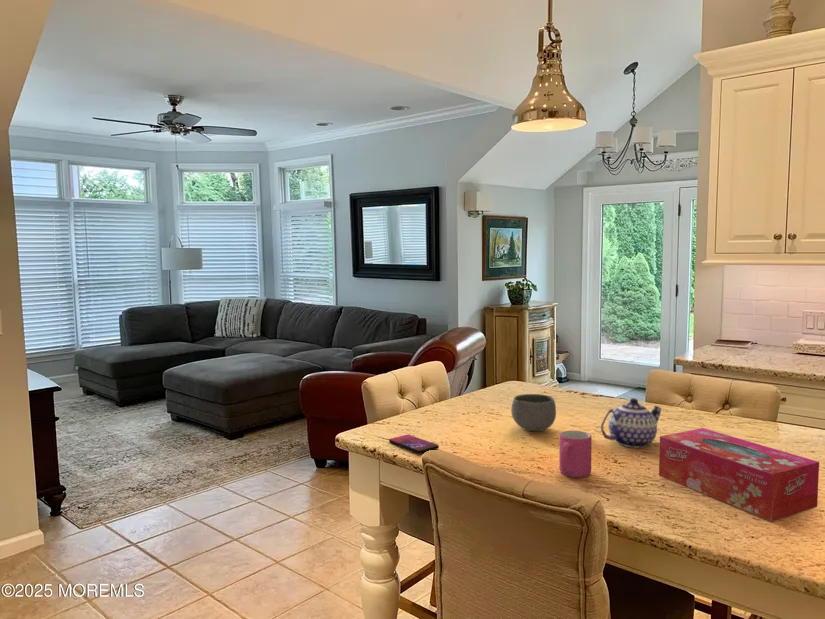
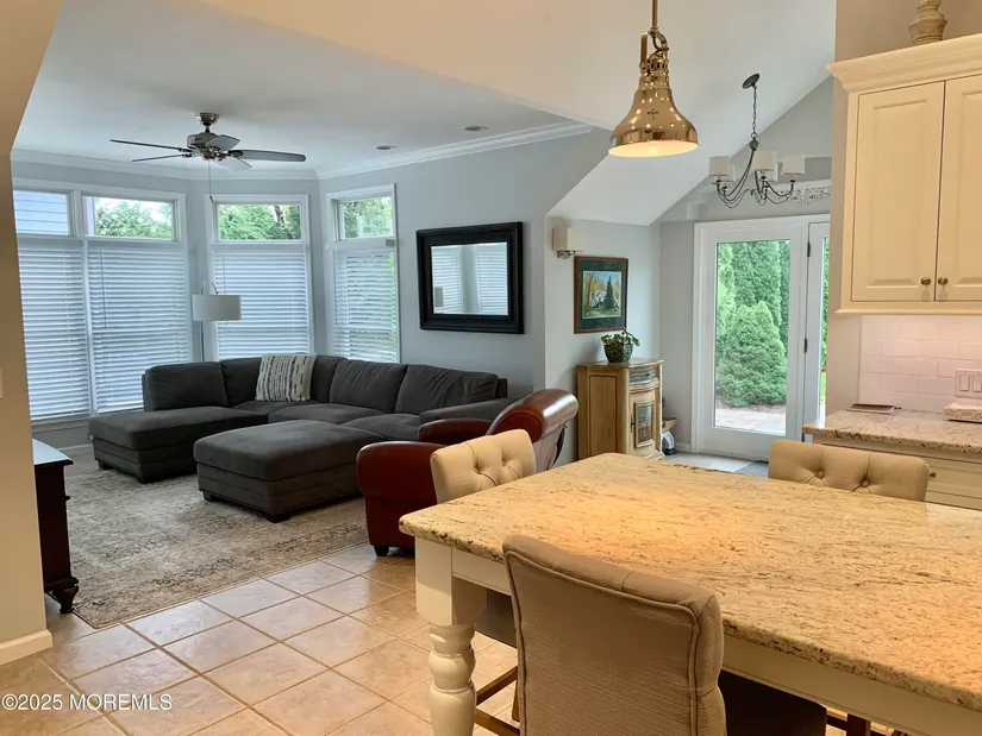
- mug [558,430,593,478]
- teapot [600,397,662,448]
- bowl [510,393,557,432]
- tissue box [658,427,820,522]
- smartphone [388,434,440,454]
